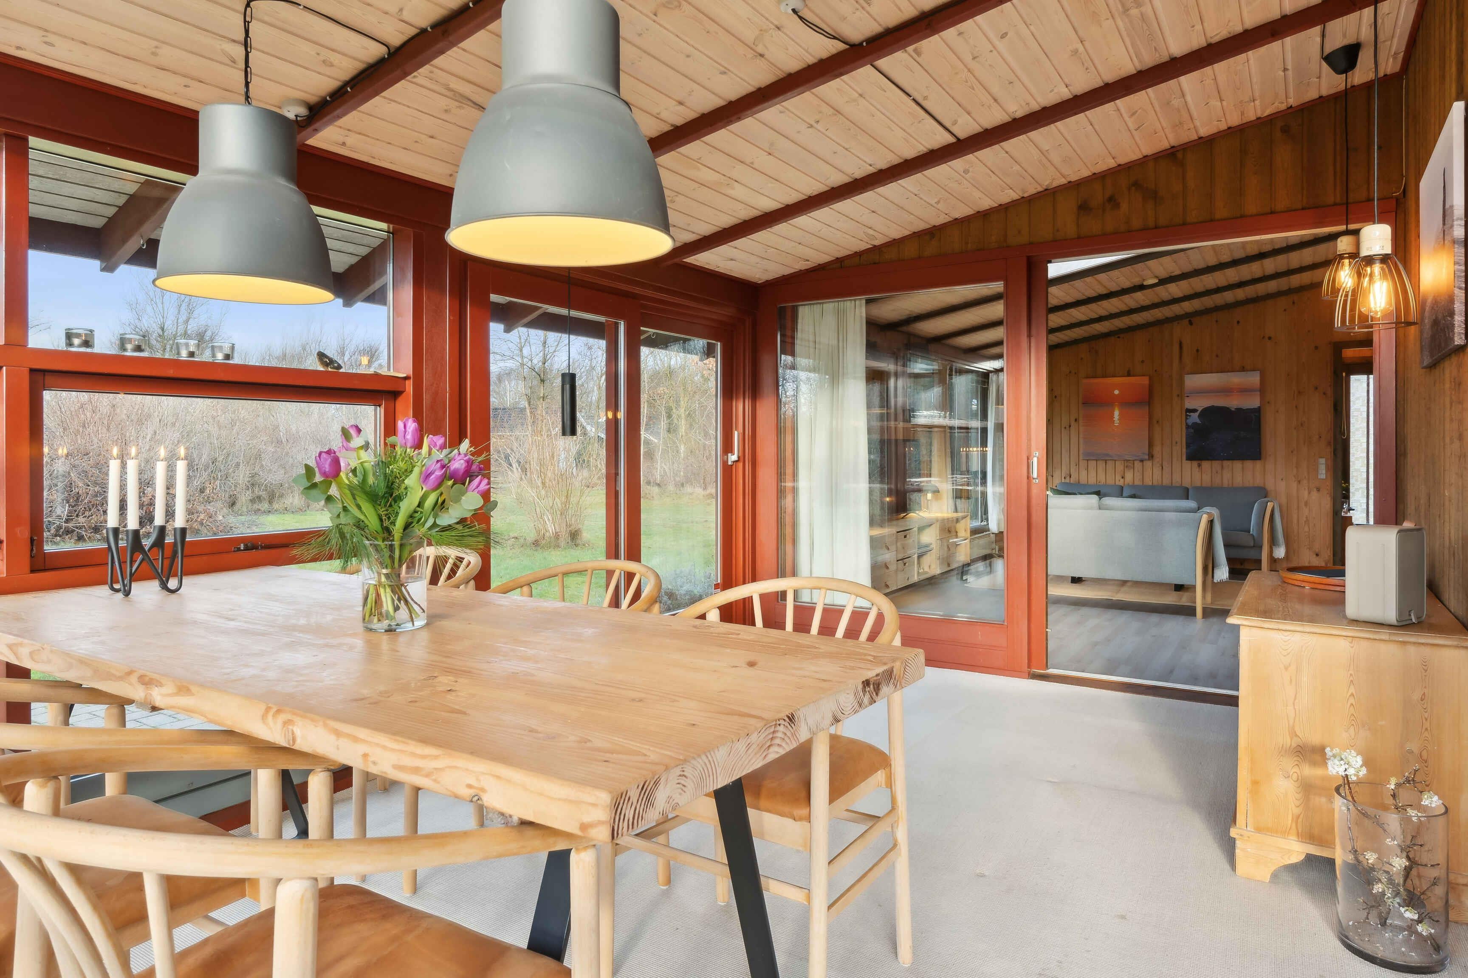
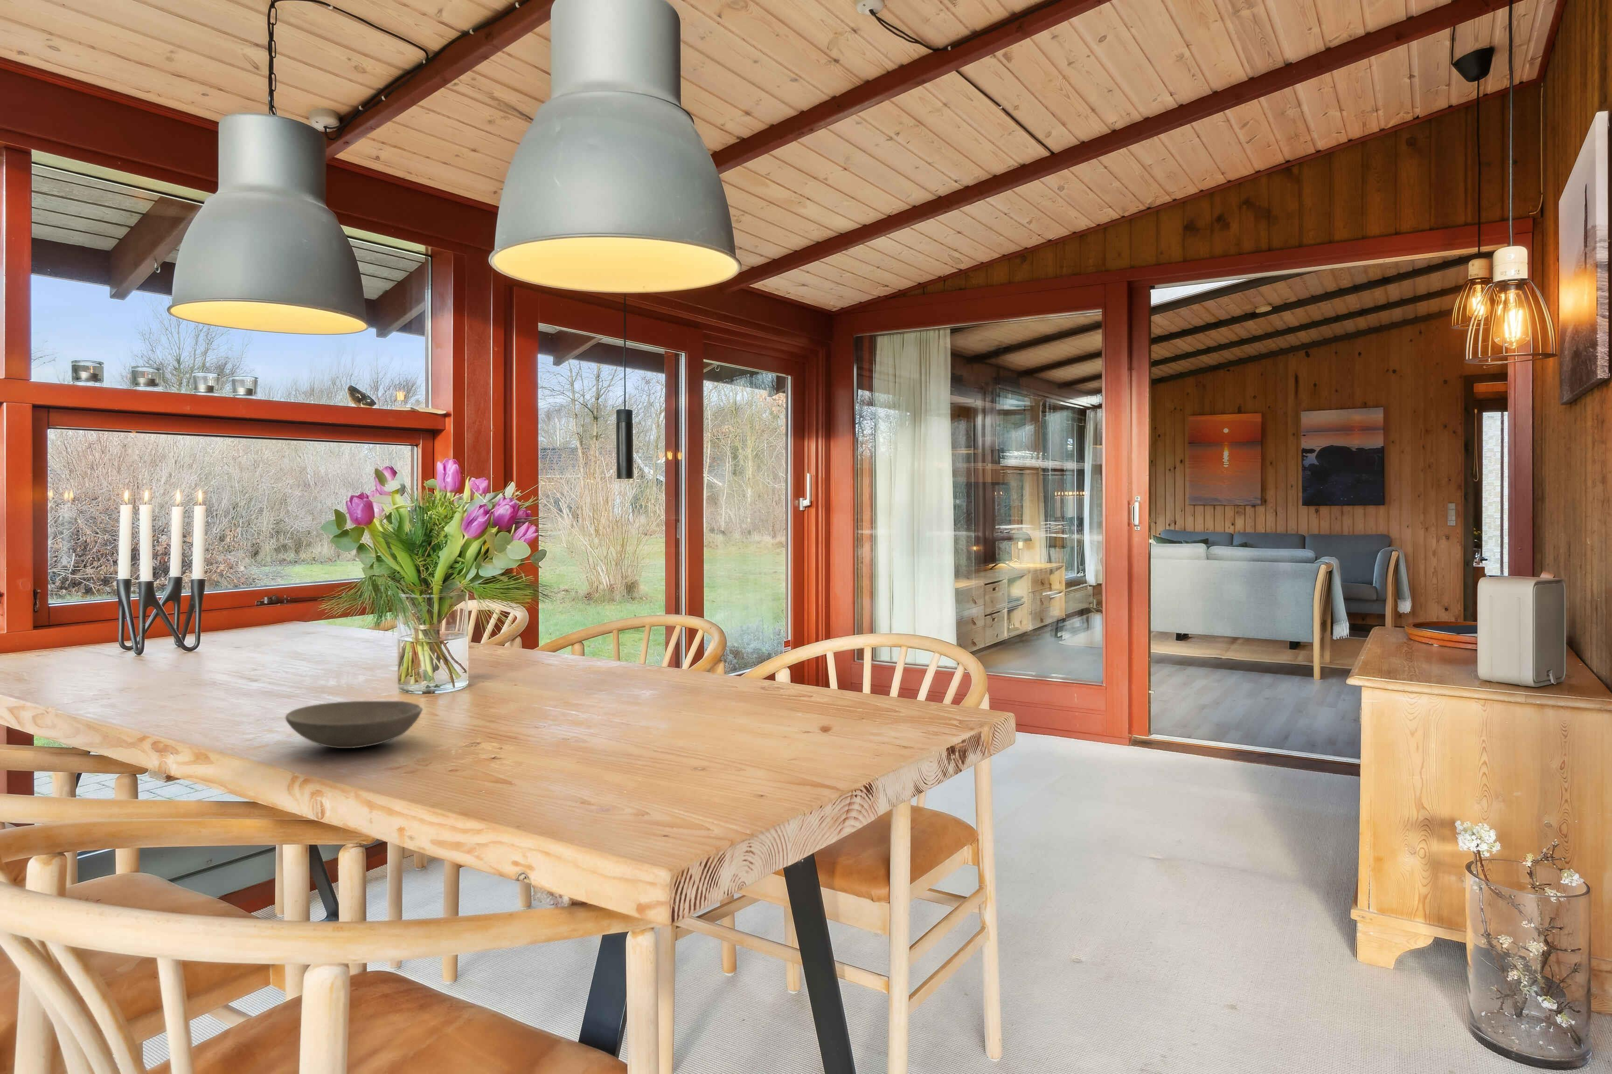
+ bowl [285,700,423,749]
